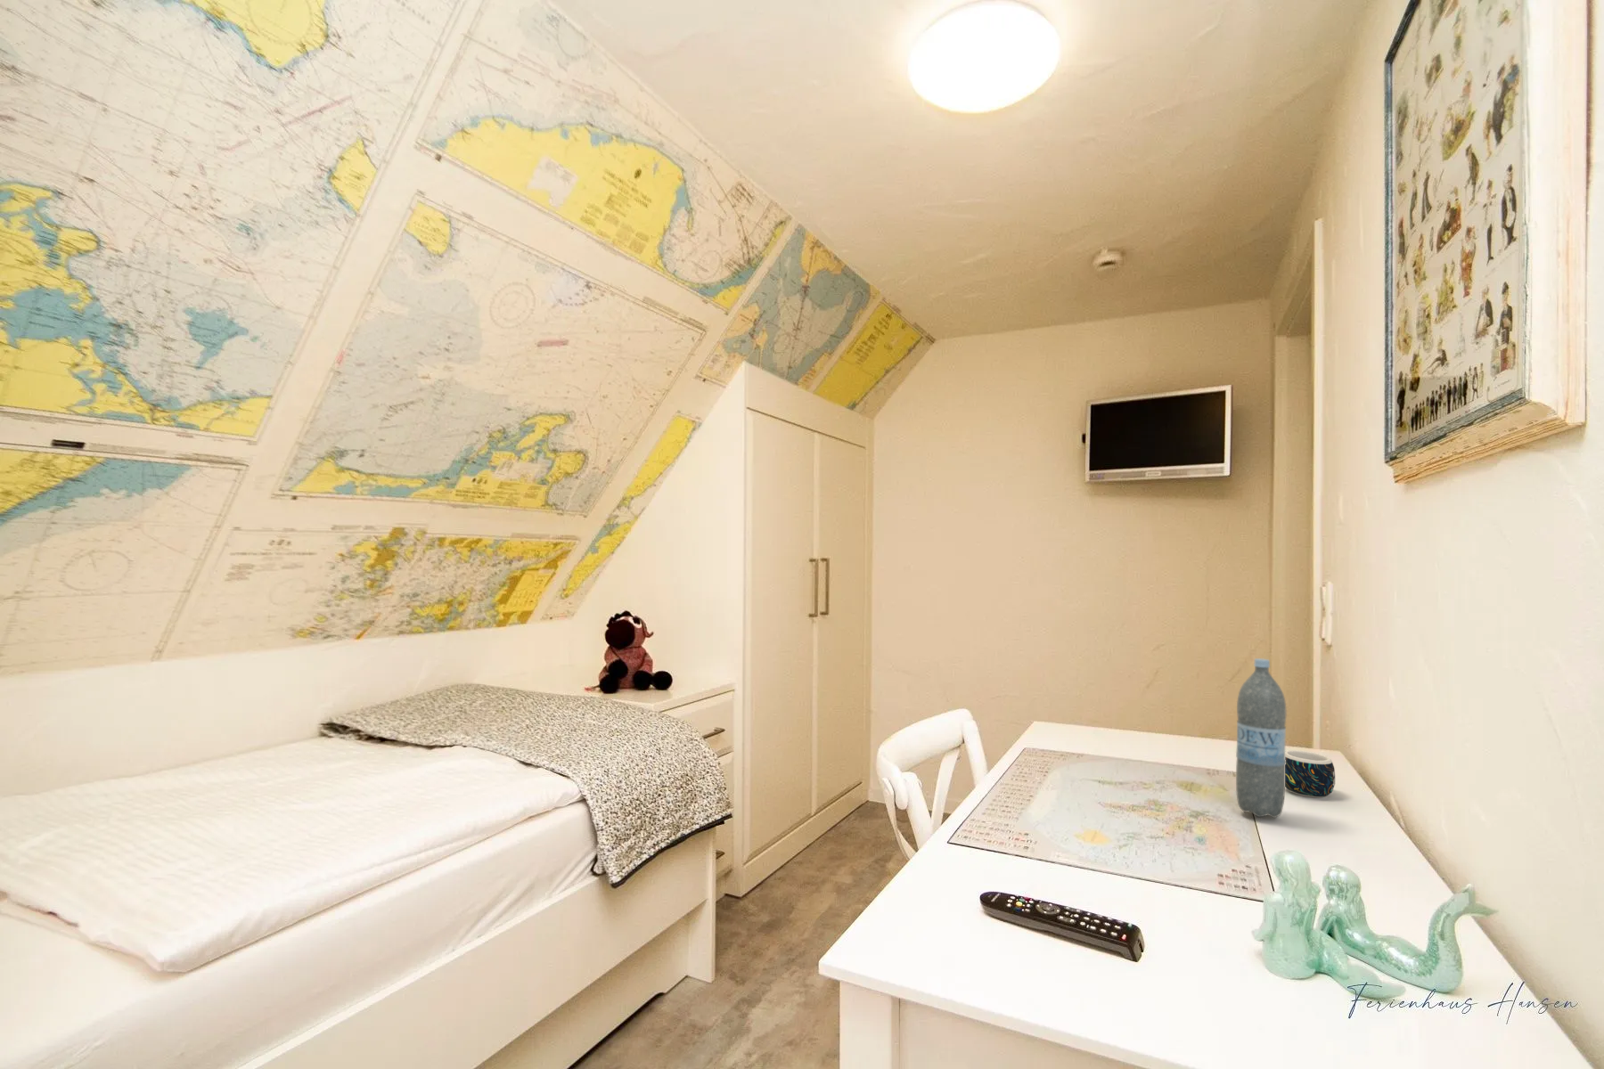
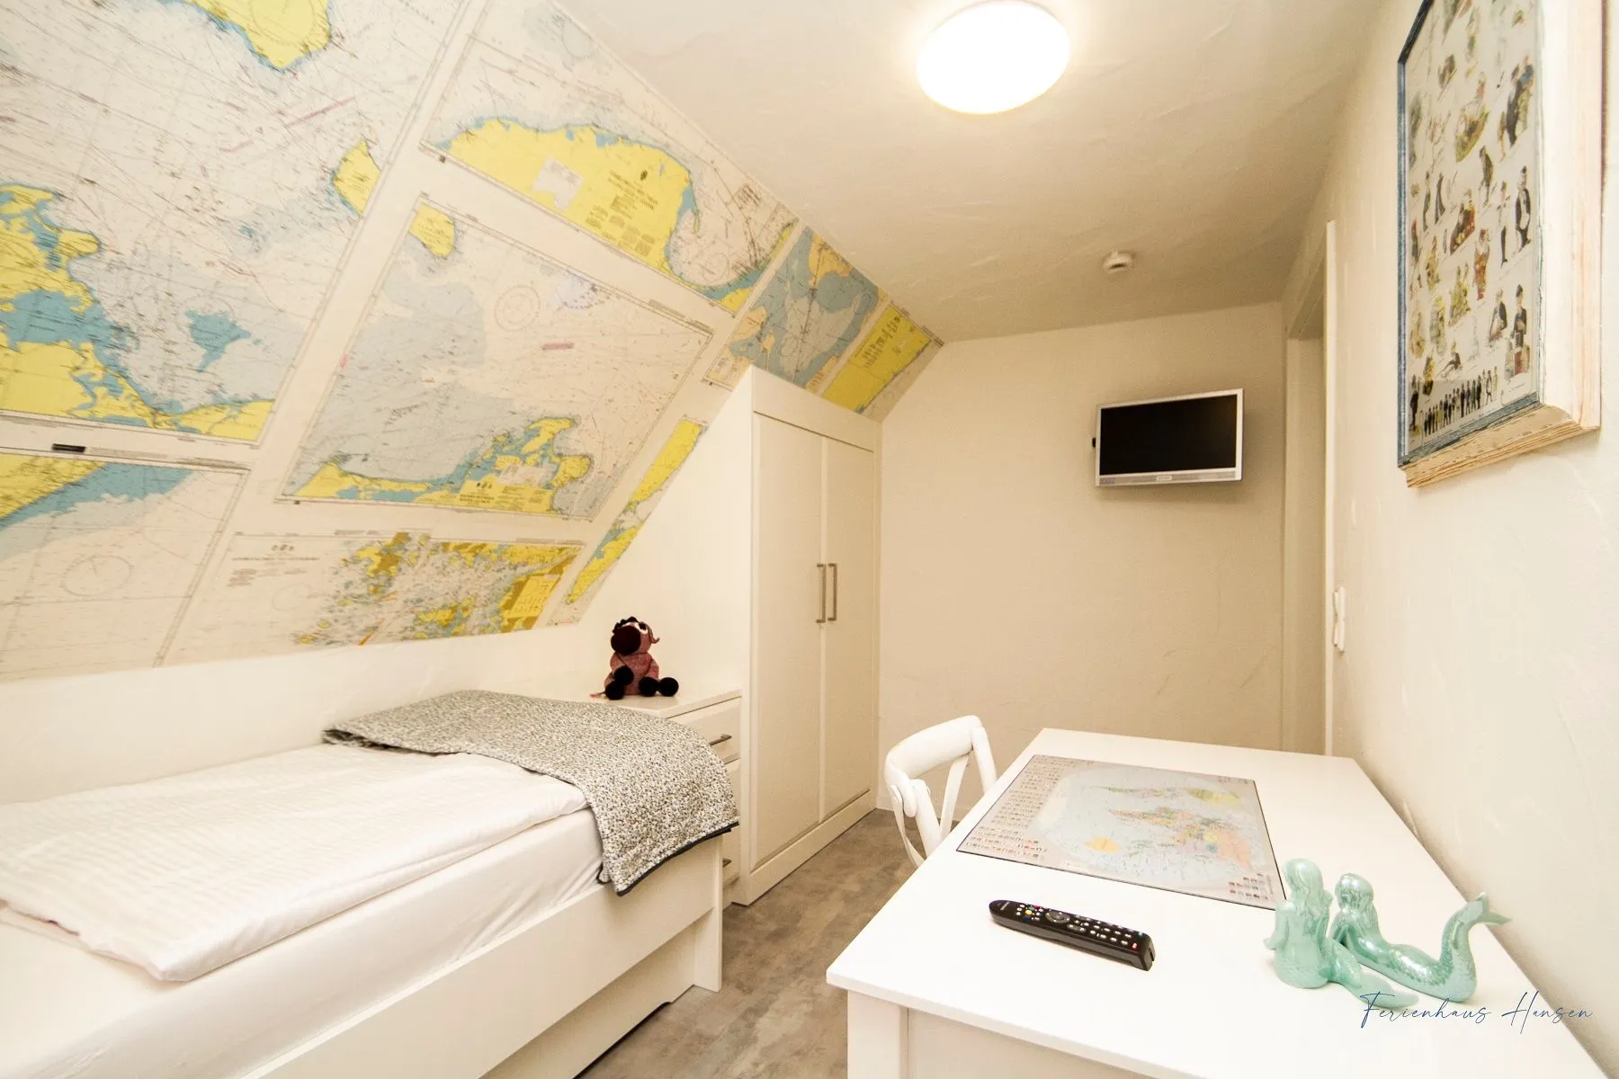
- mug [1285,749,1335,798]
- water bottle [1235,657,1288,818]
